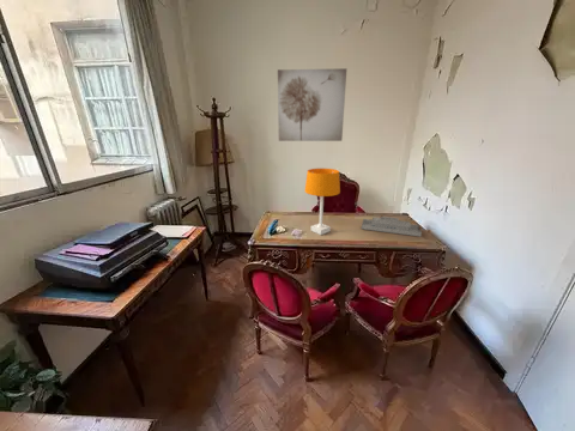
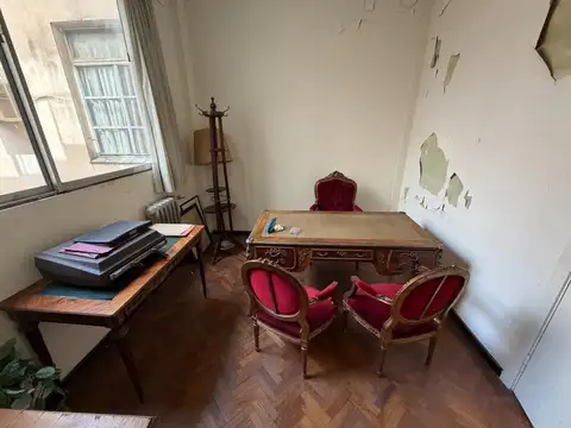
- desk lamp [303,168,341,236]
- wall art [277,67,347,142]
- desk organizer [361,216,423,238]
